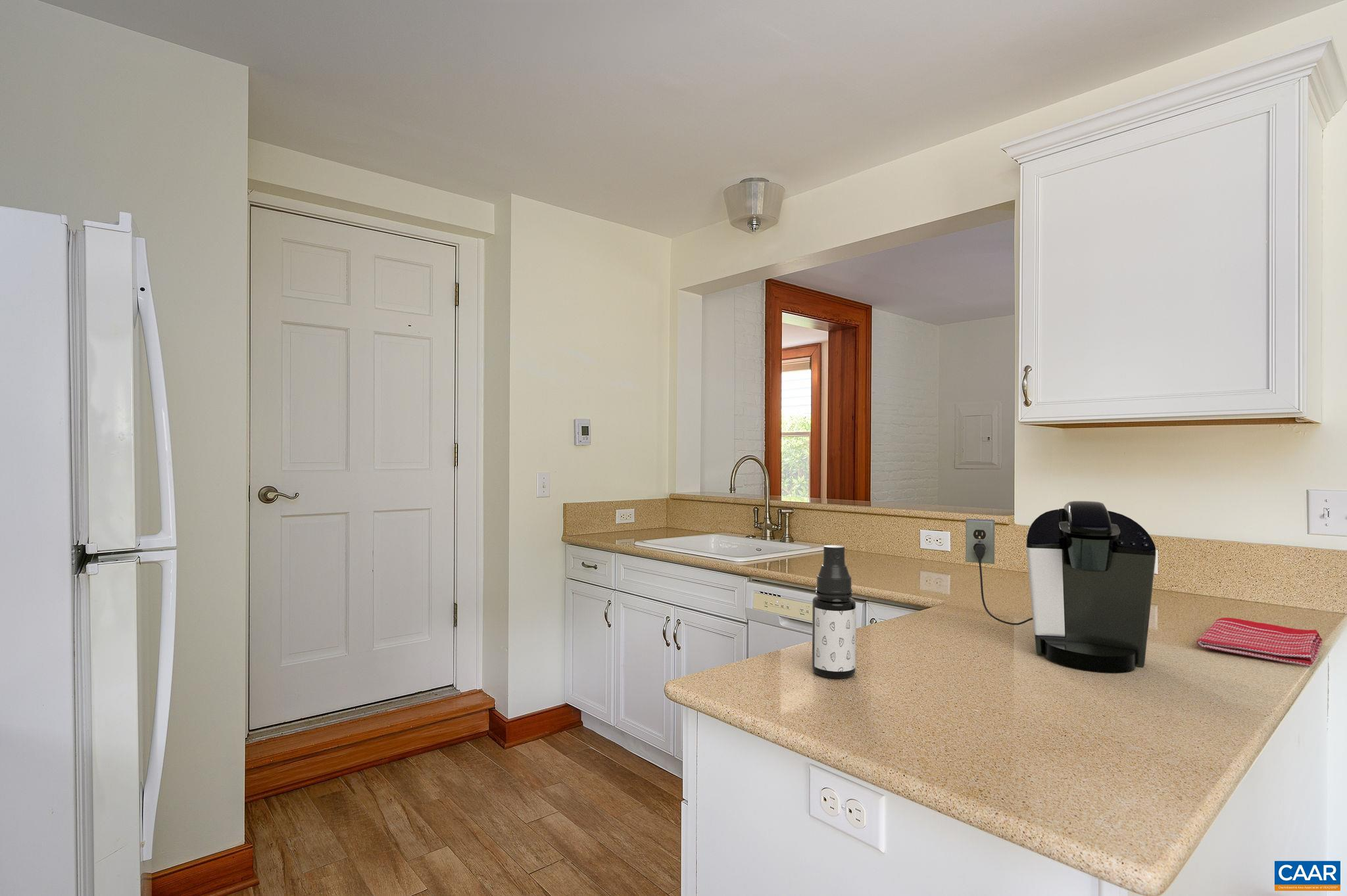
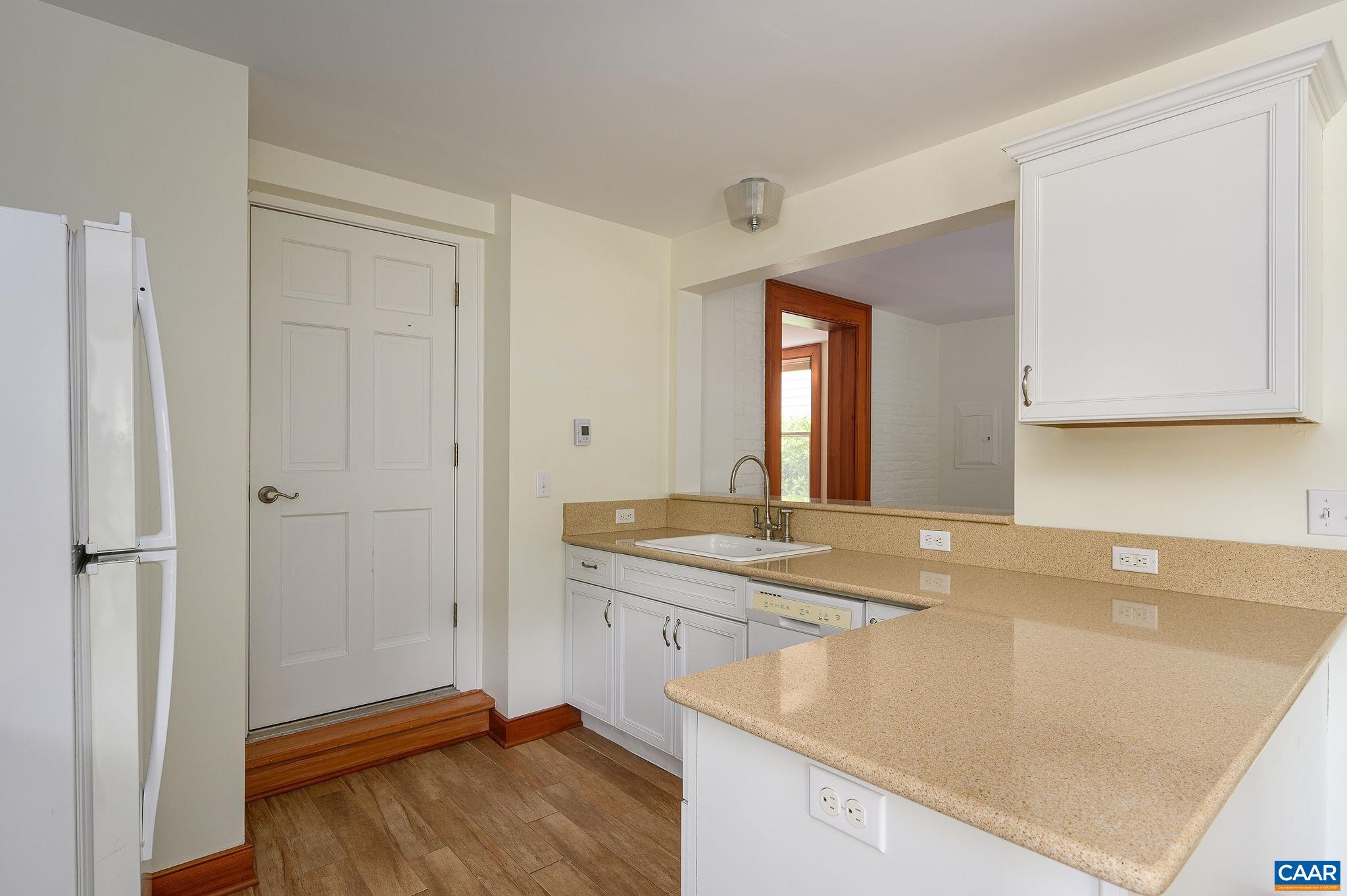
- coffee maker [965,500,1156,673]
- dish towel [1196,617,1323,667]
- spray bottle [812,544,856,679]
